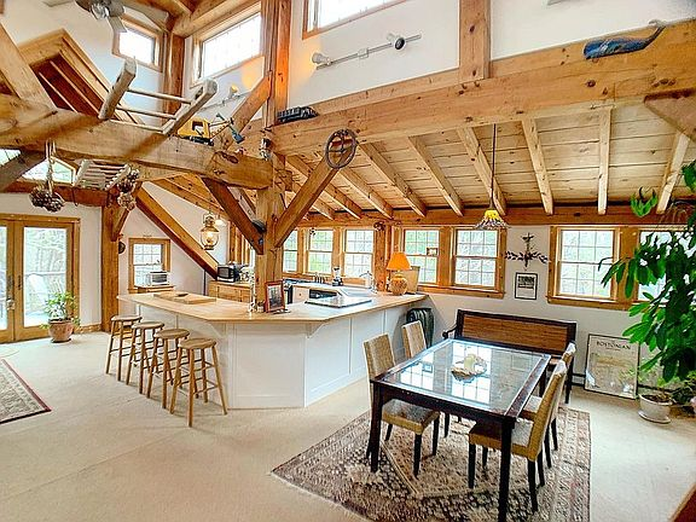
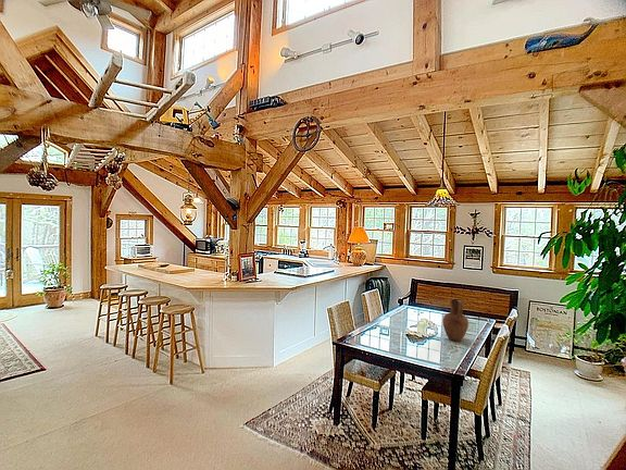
+ vase [441,298,470,343]
